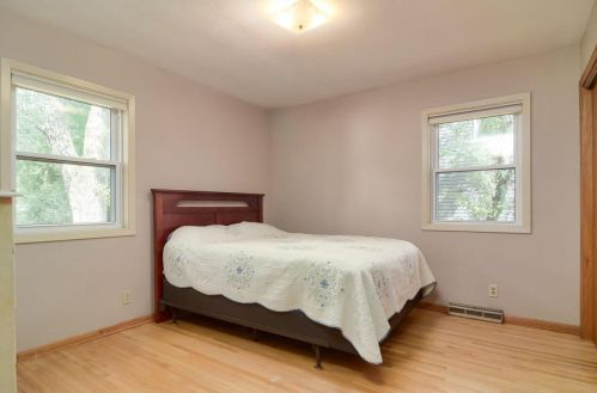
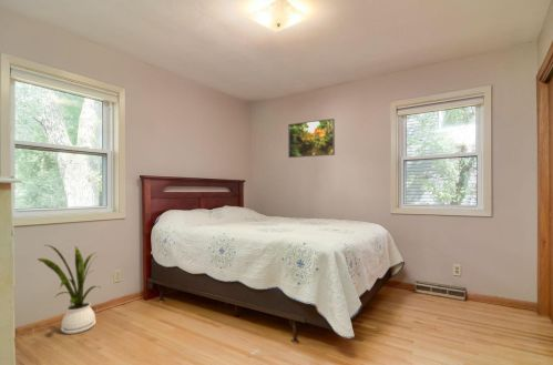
+ house plant [35,244,102,335]
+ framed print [287,118,336,159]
